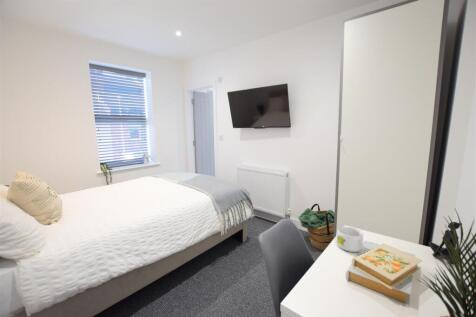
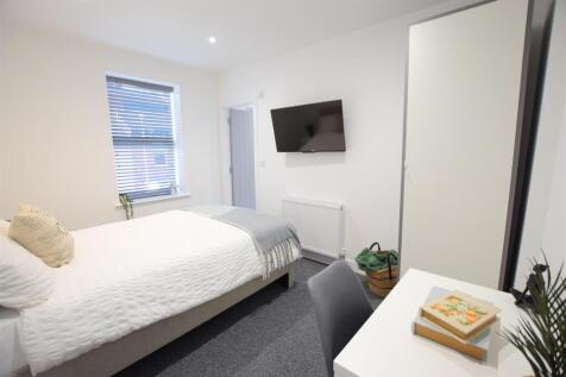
- mug [336,226,364,253]
